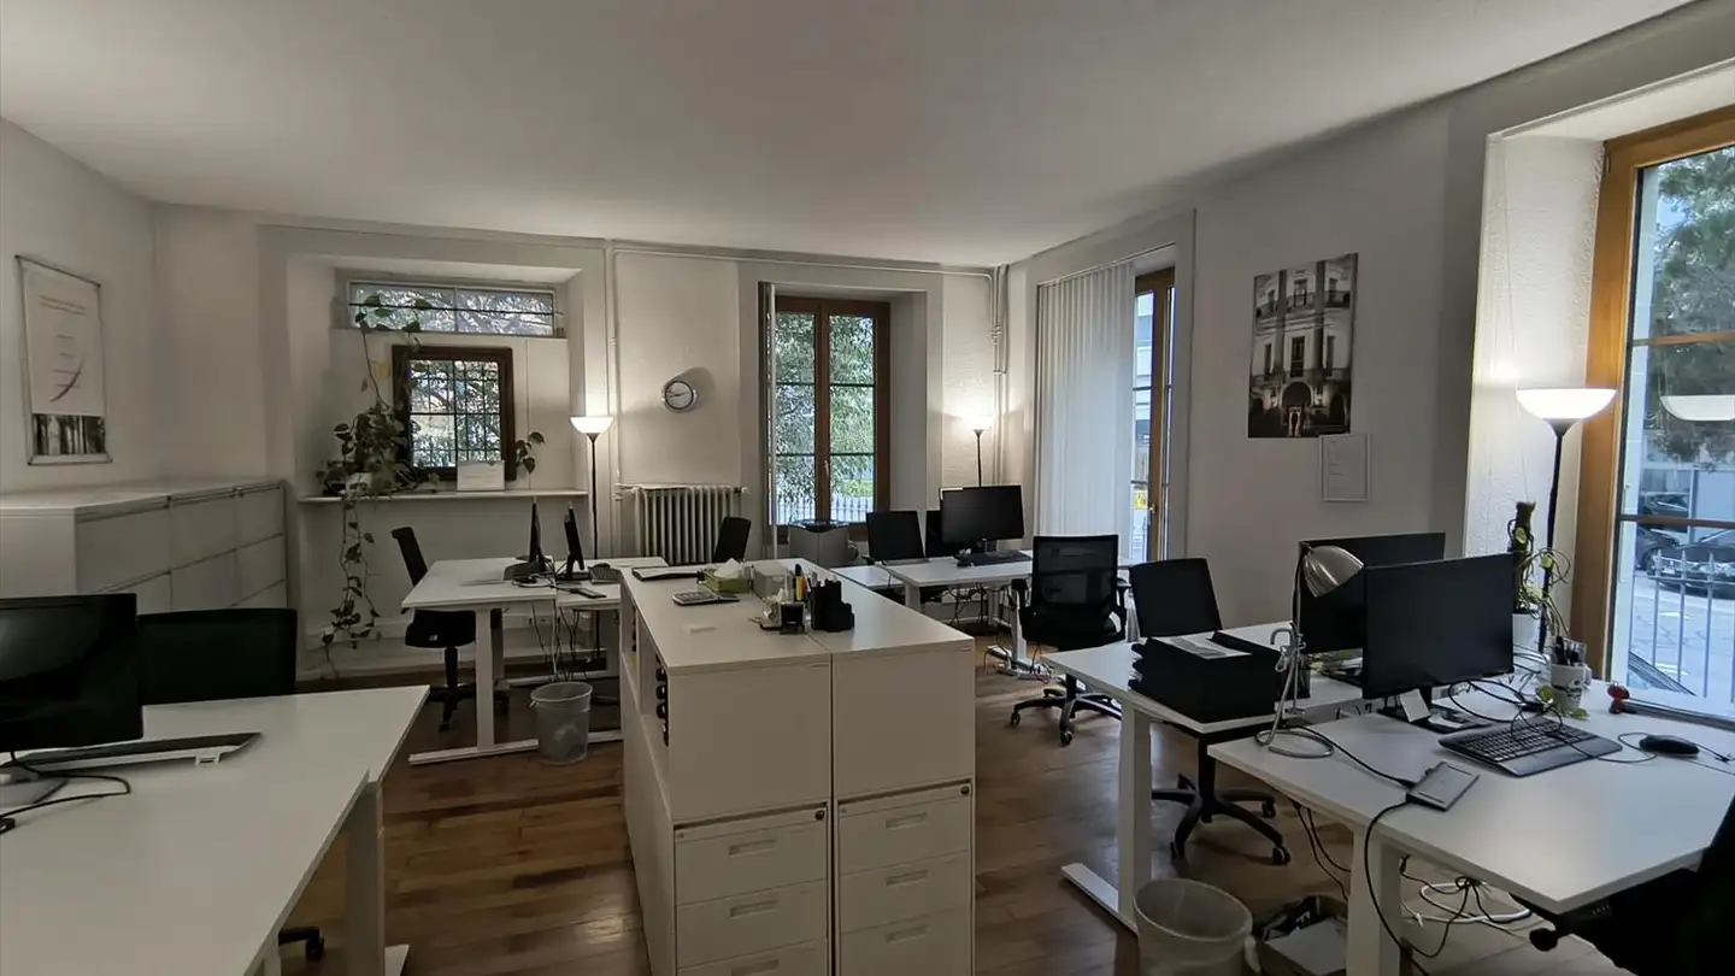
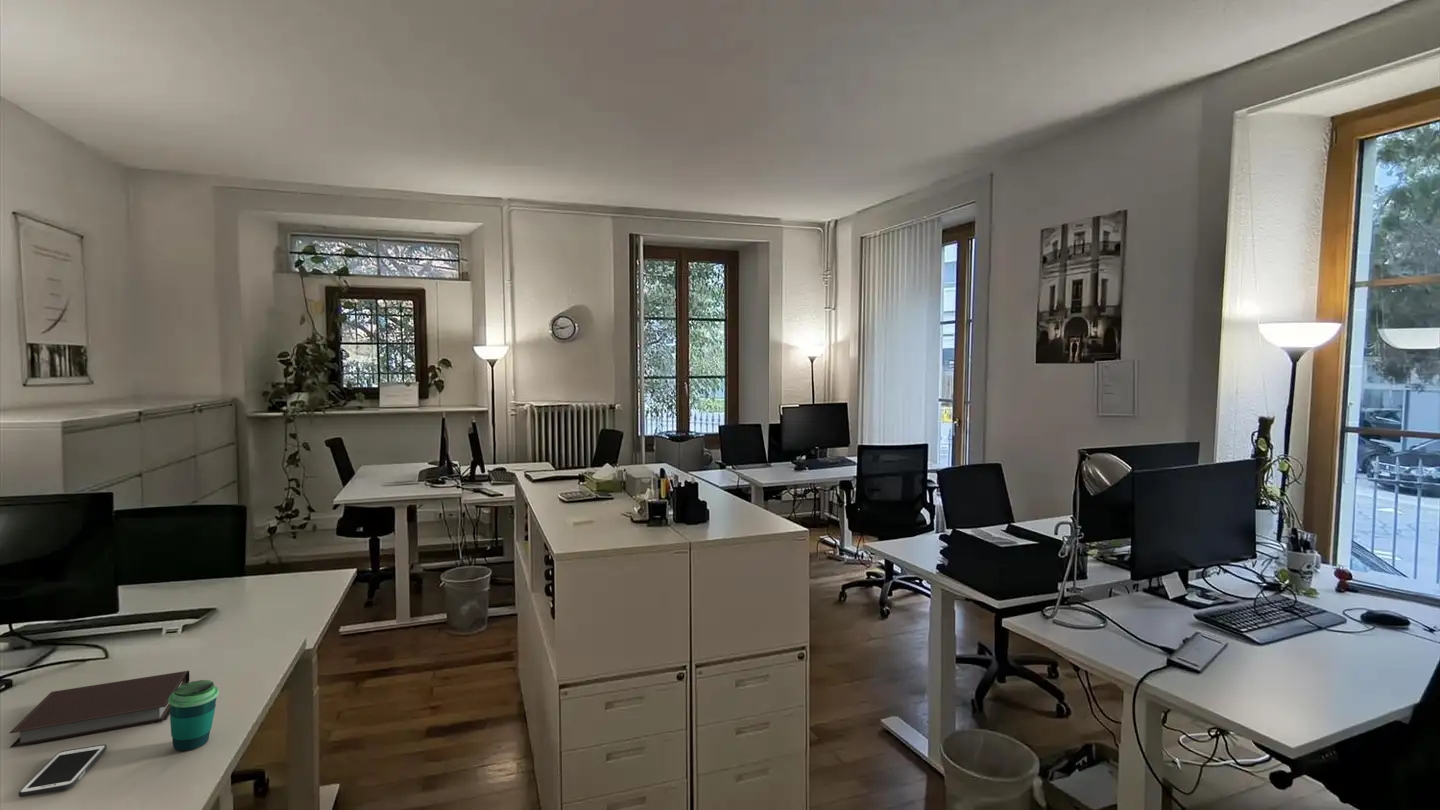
+ cup [168,679,220,752]
+ cell phone [18,743,108,798]
+ notebook [8,670,190,749]
